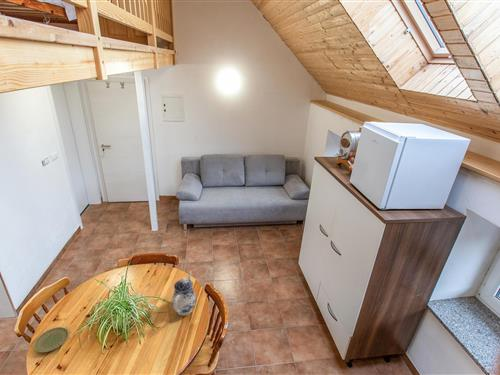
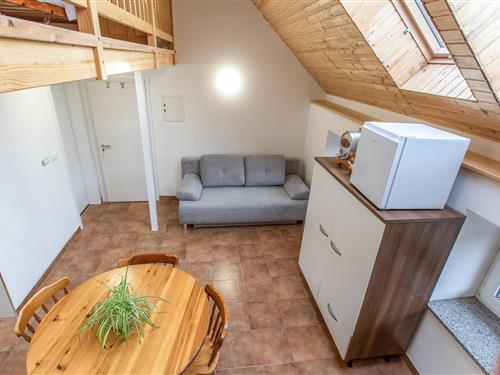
- plate [33,326,70,353]
- teapot [171,270,197,317]
